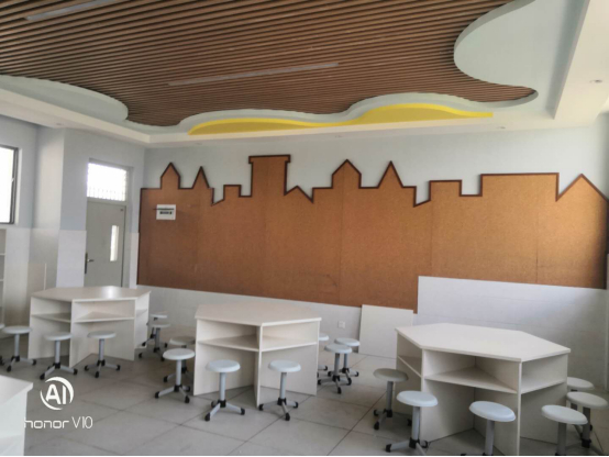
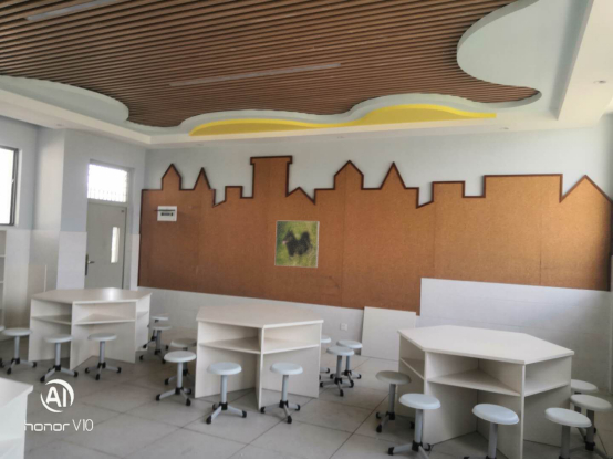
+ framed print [274,220,320,269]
